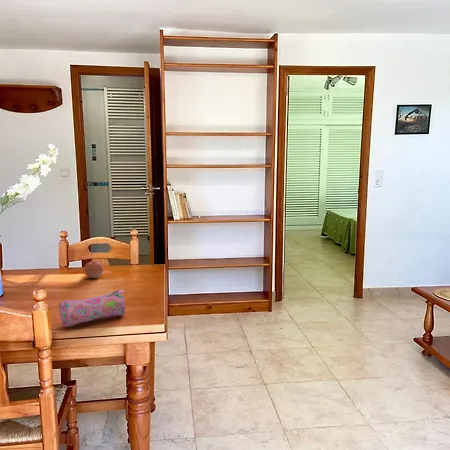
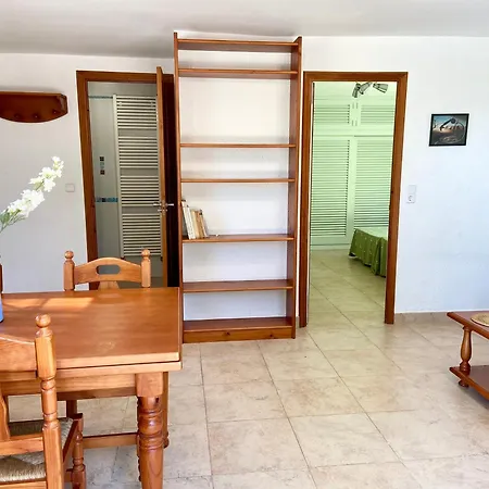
- pencil case [58,289,126,328]
- apple [83,259,105,279]
